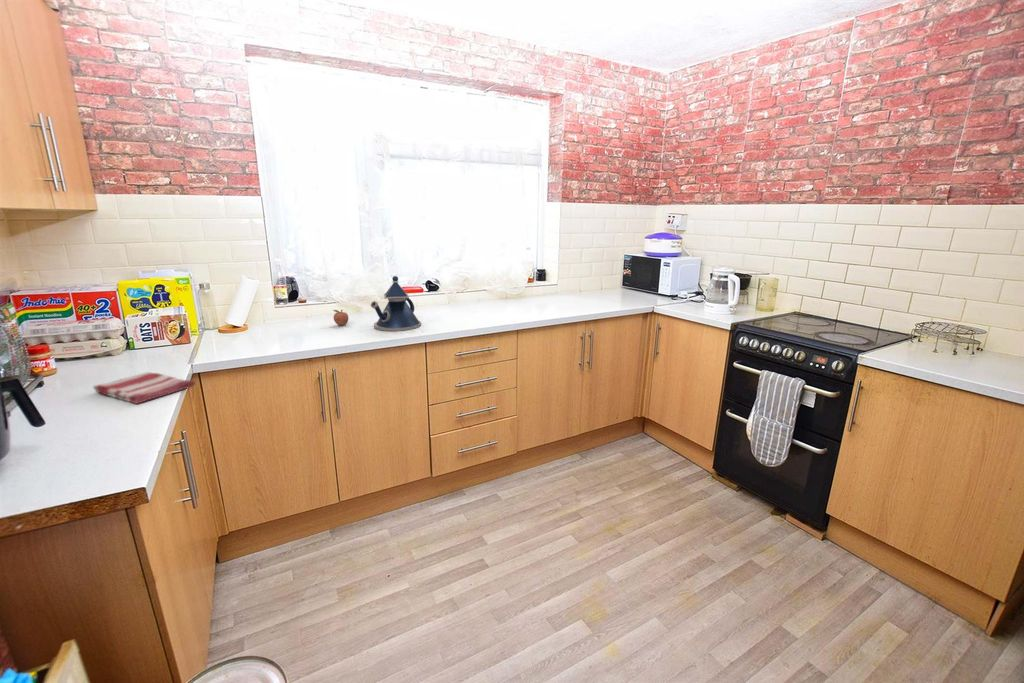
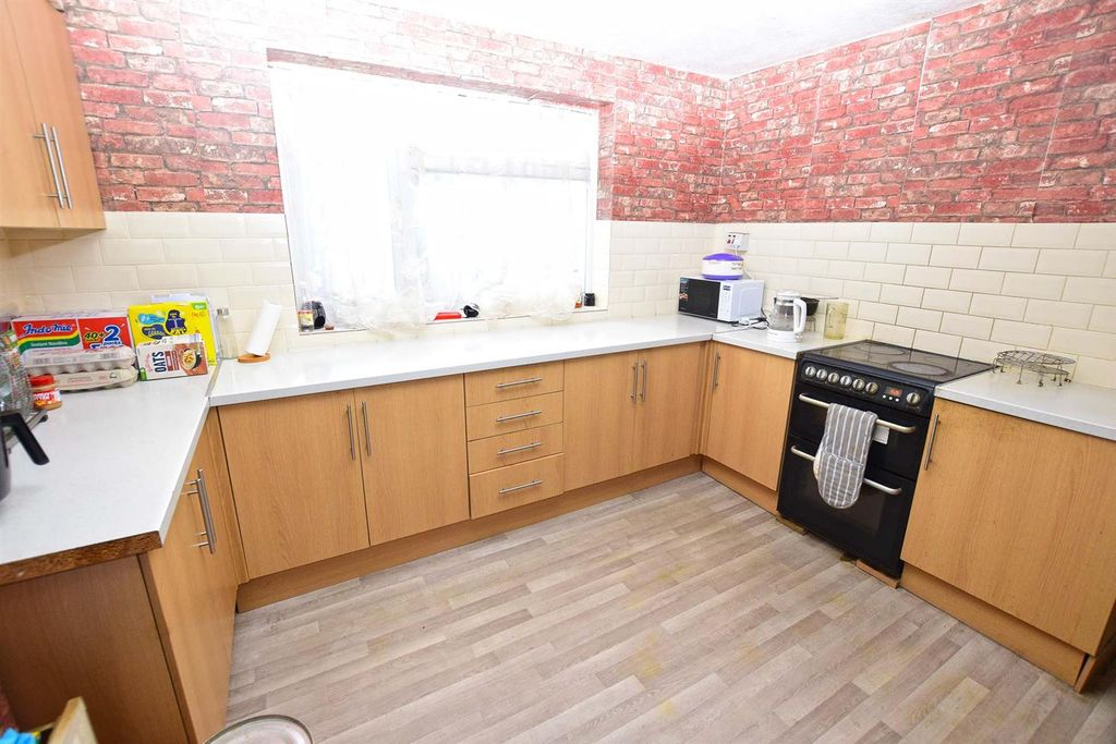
- teapot [370,275,422,332]
- fruit [331,309,349,327]
- dish towel [92,371,196,405]
